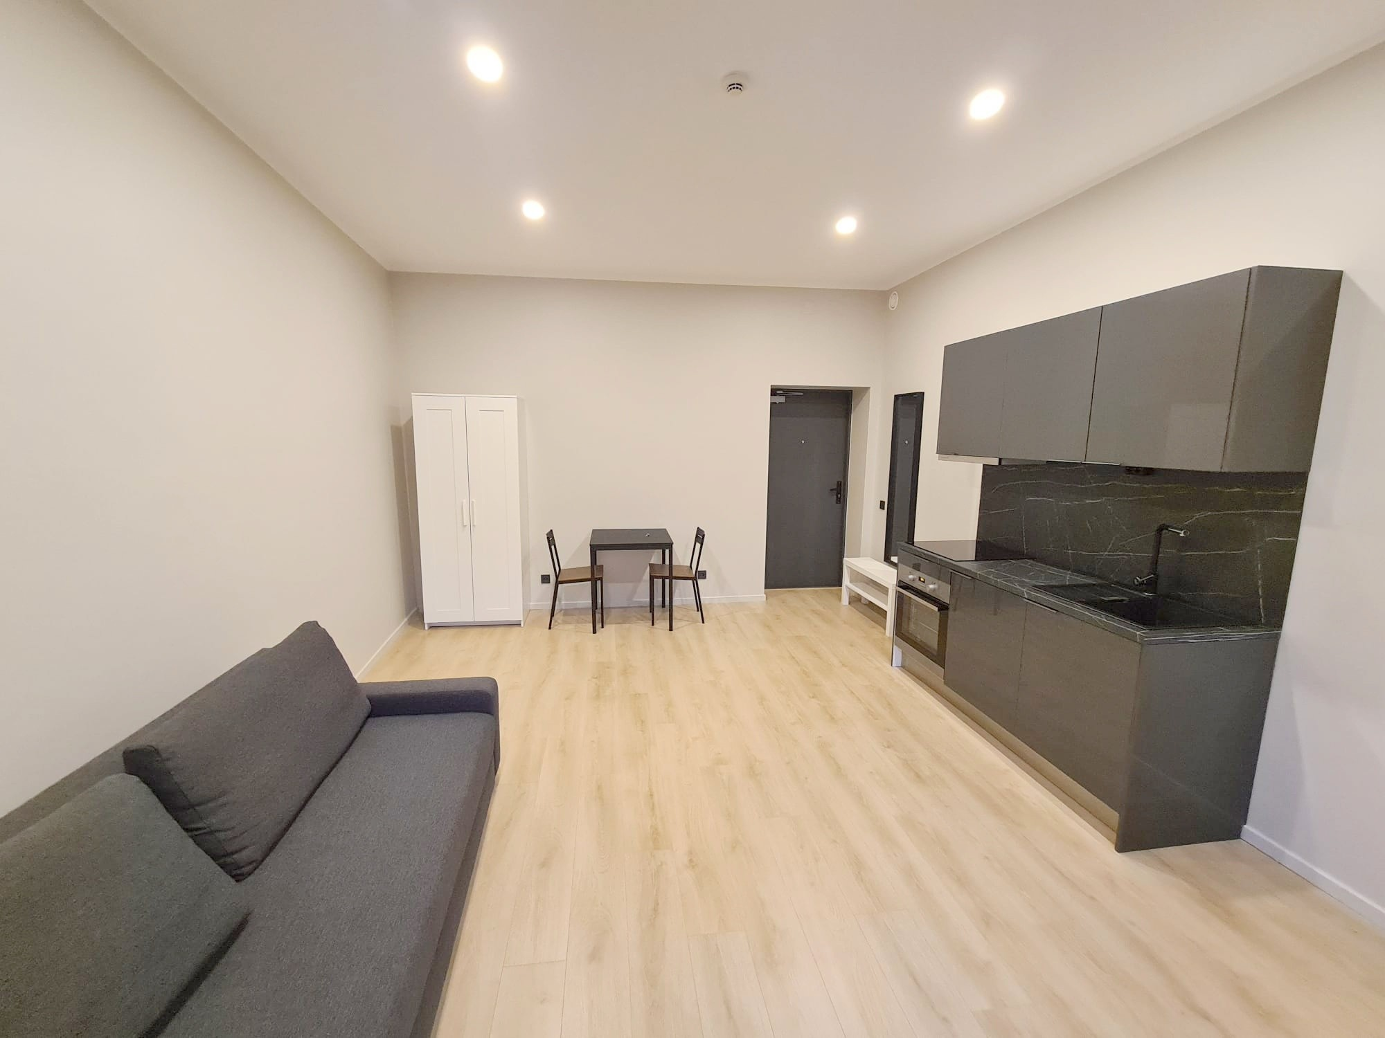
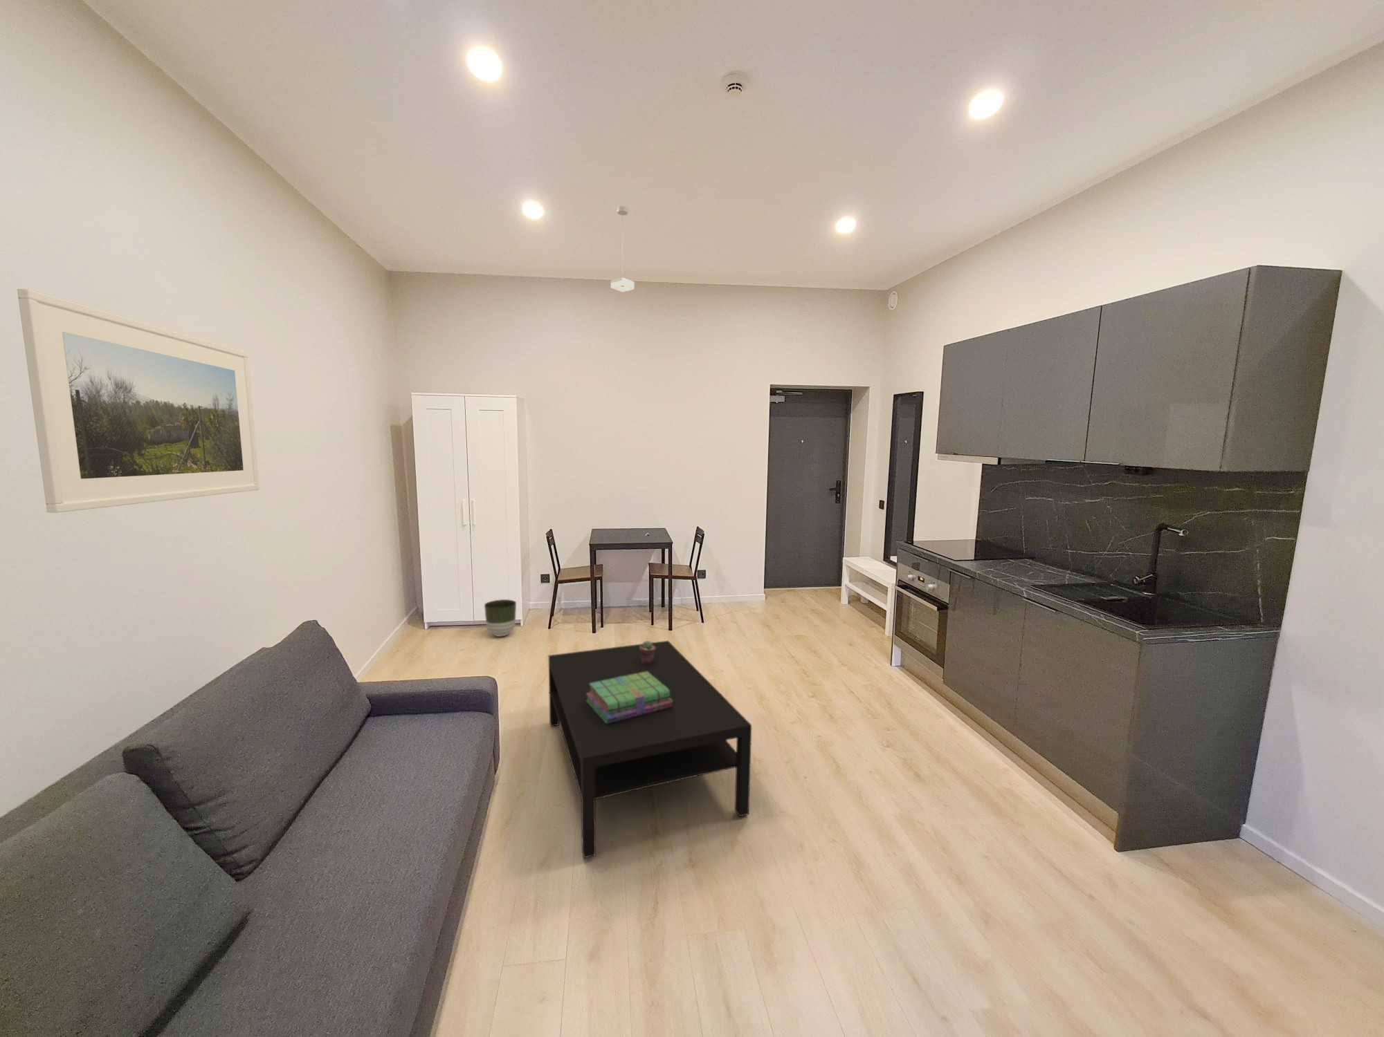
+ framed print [16,289,260,514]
+ pendant lamp [610,205,634,293]
+ potted succulent [640,639,656,663]
+ planter [484,599,517,637]
+ coffee table [548,640,752,858]
+ stack of books [586,671,672,723]
